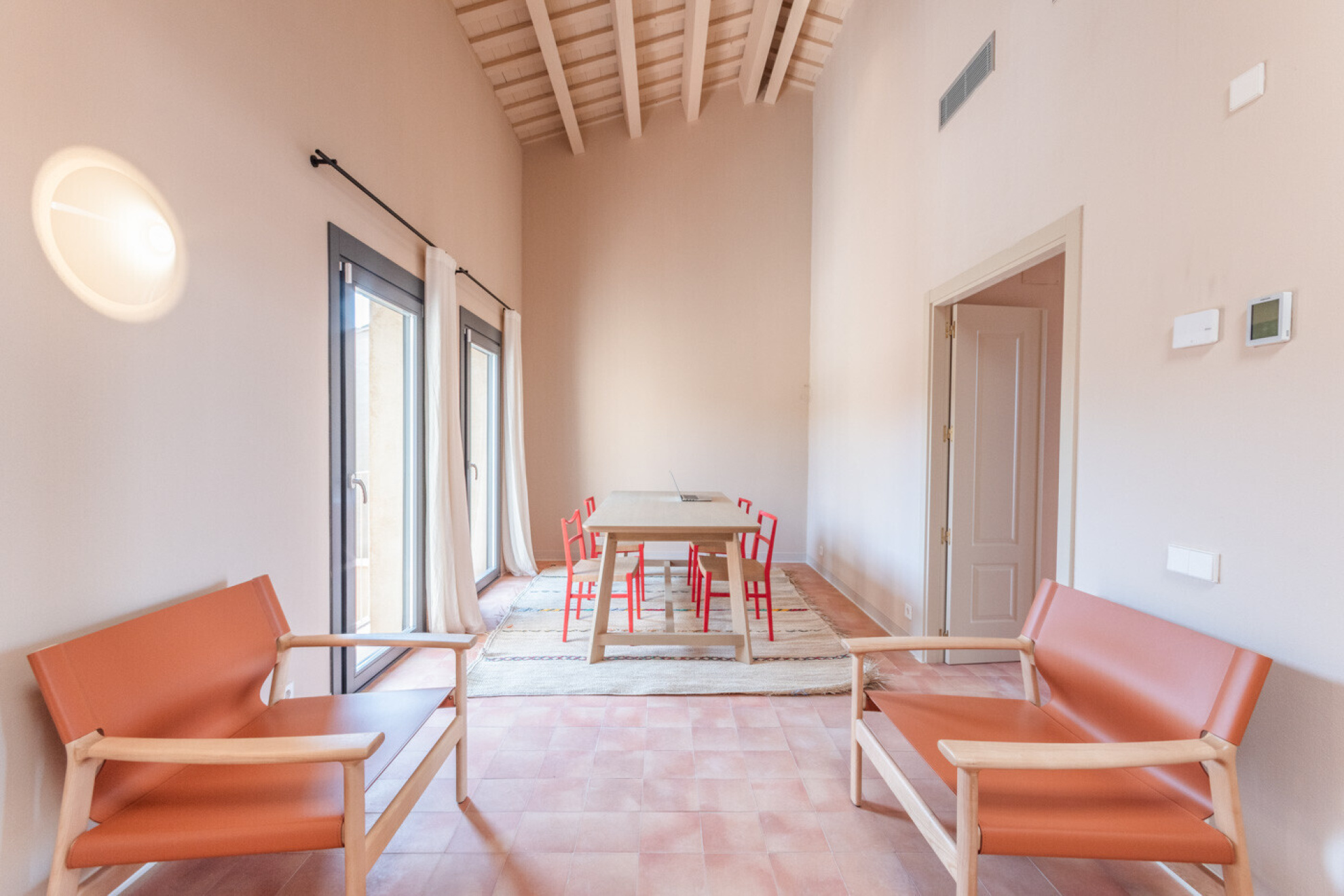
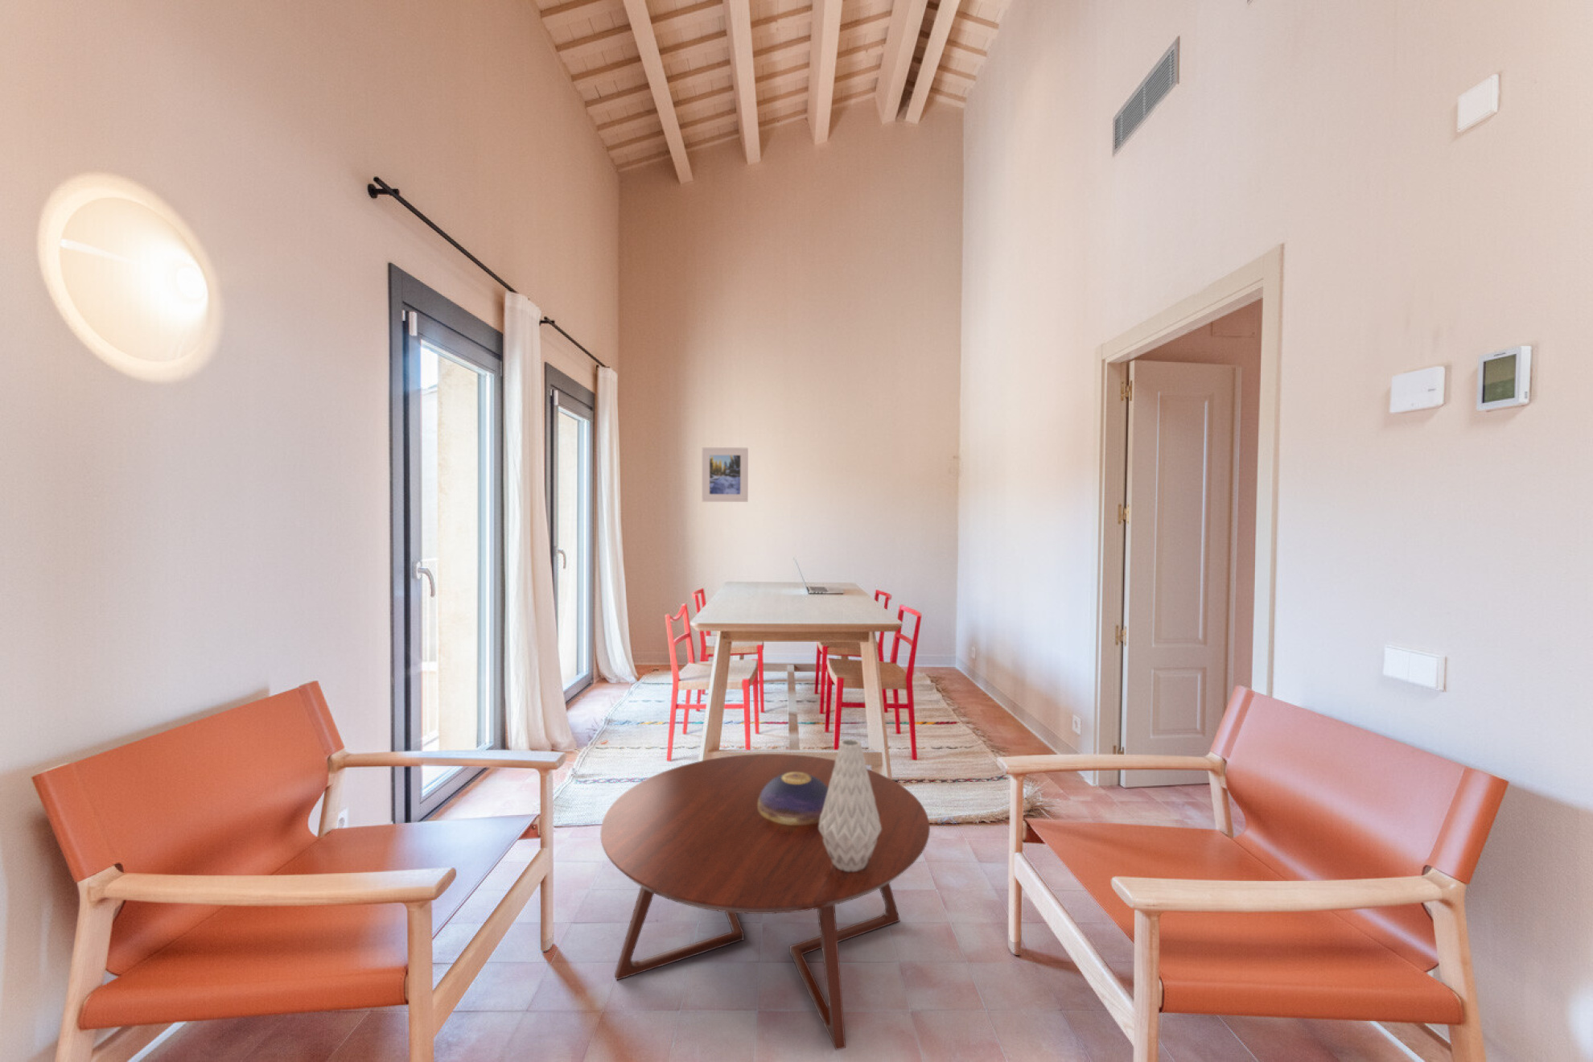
+ vase [819,737,882,871]
+ decorative bowl [757,773,829,825]
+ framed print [702,447,749,503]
+ coffee table [600,753,930,1050]
